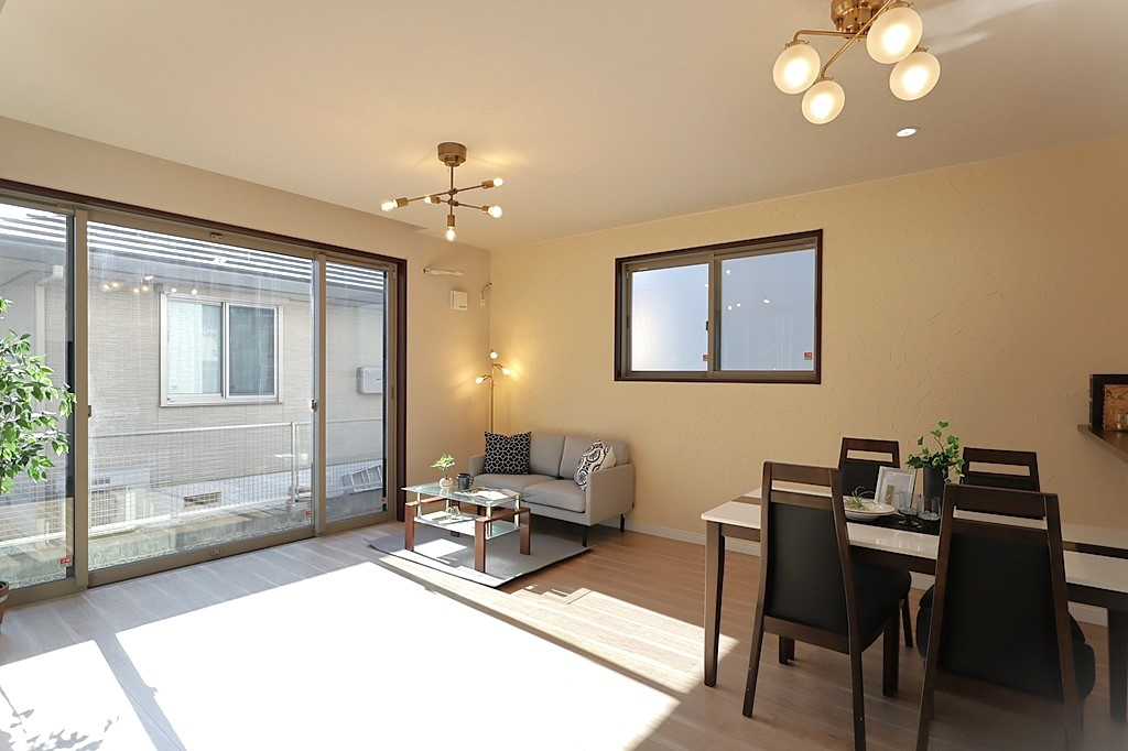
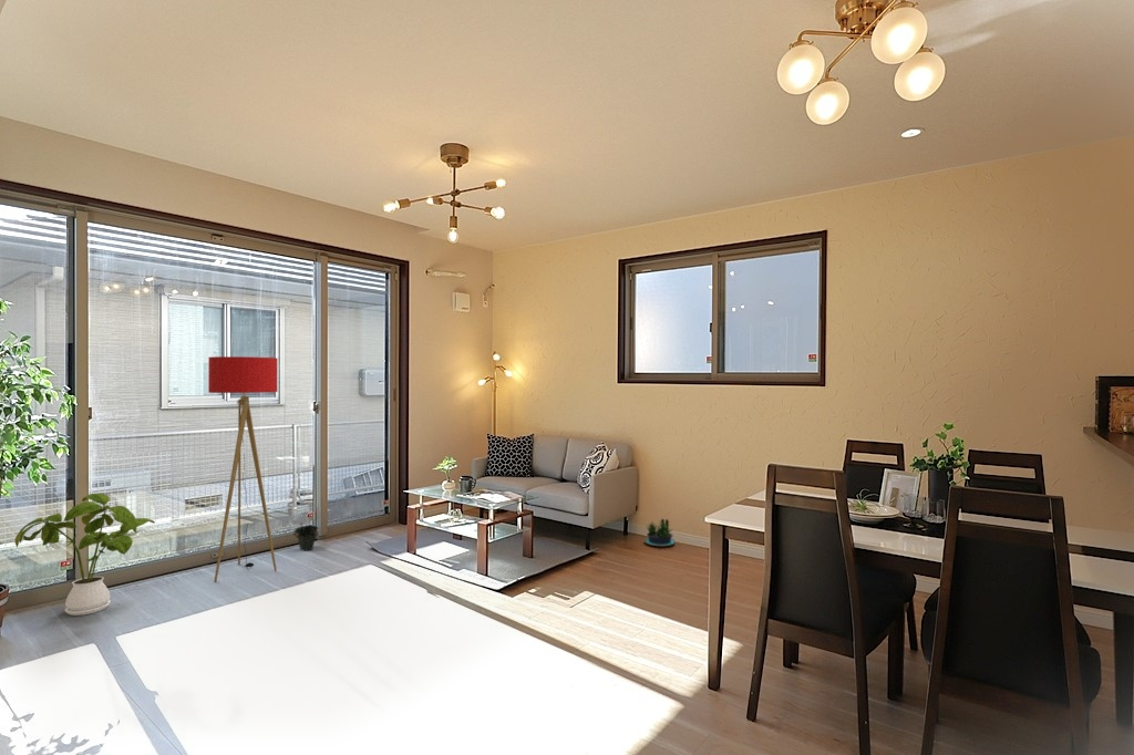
+ potted plant [643,518,677,548]
+ house plant [13,493,156,617]
+ floor lamp [207,355,279,583]
+ potted plant [292,508,320,552]
